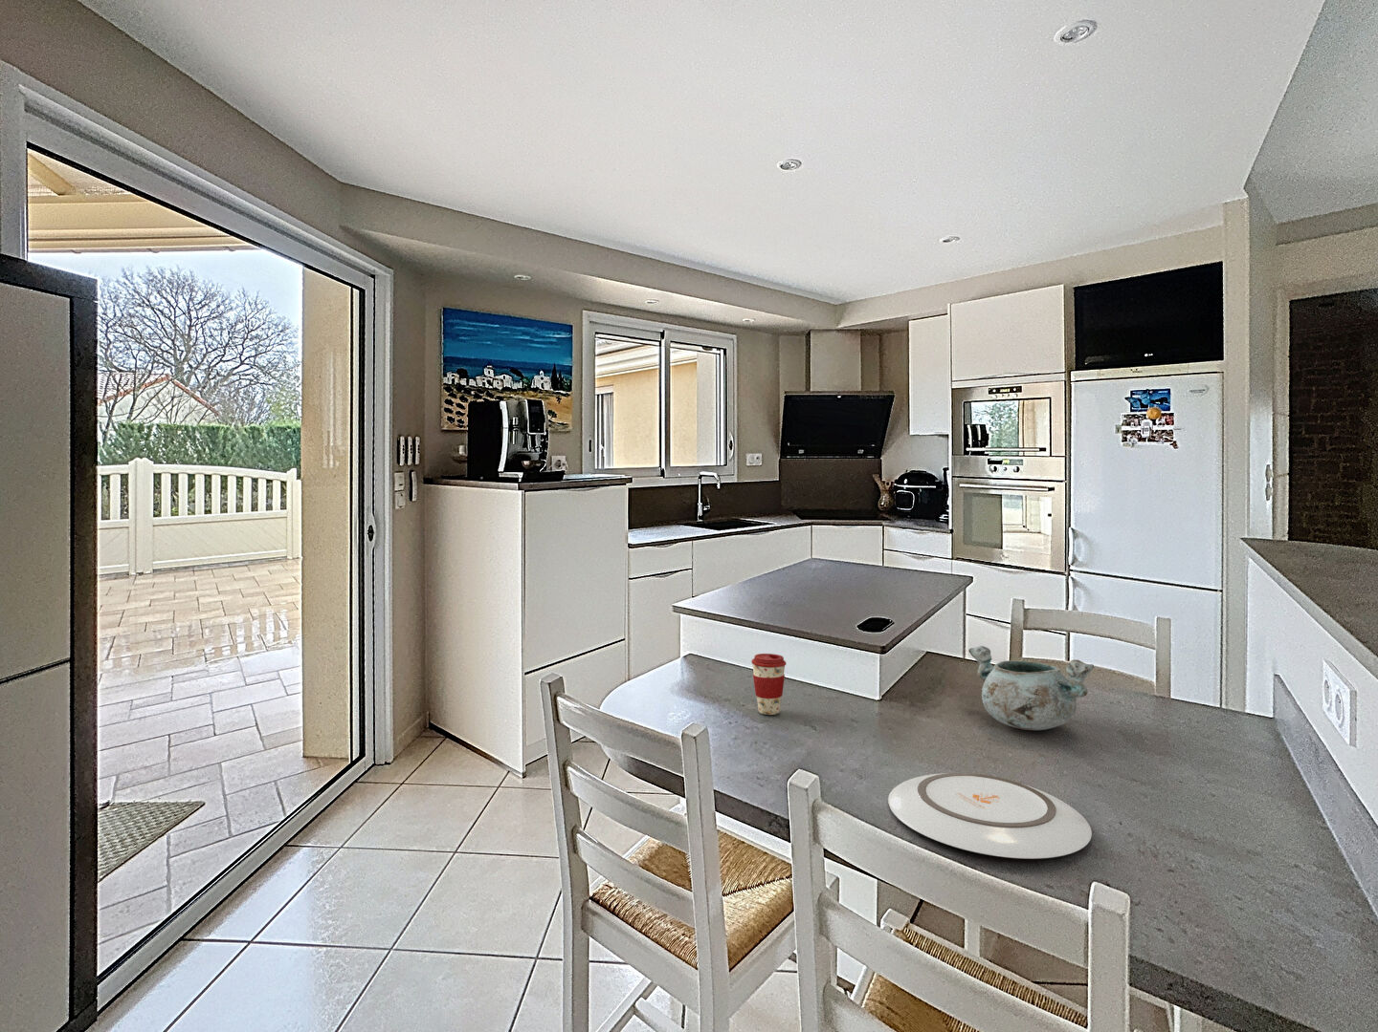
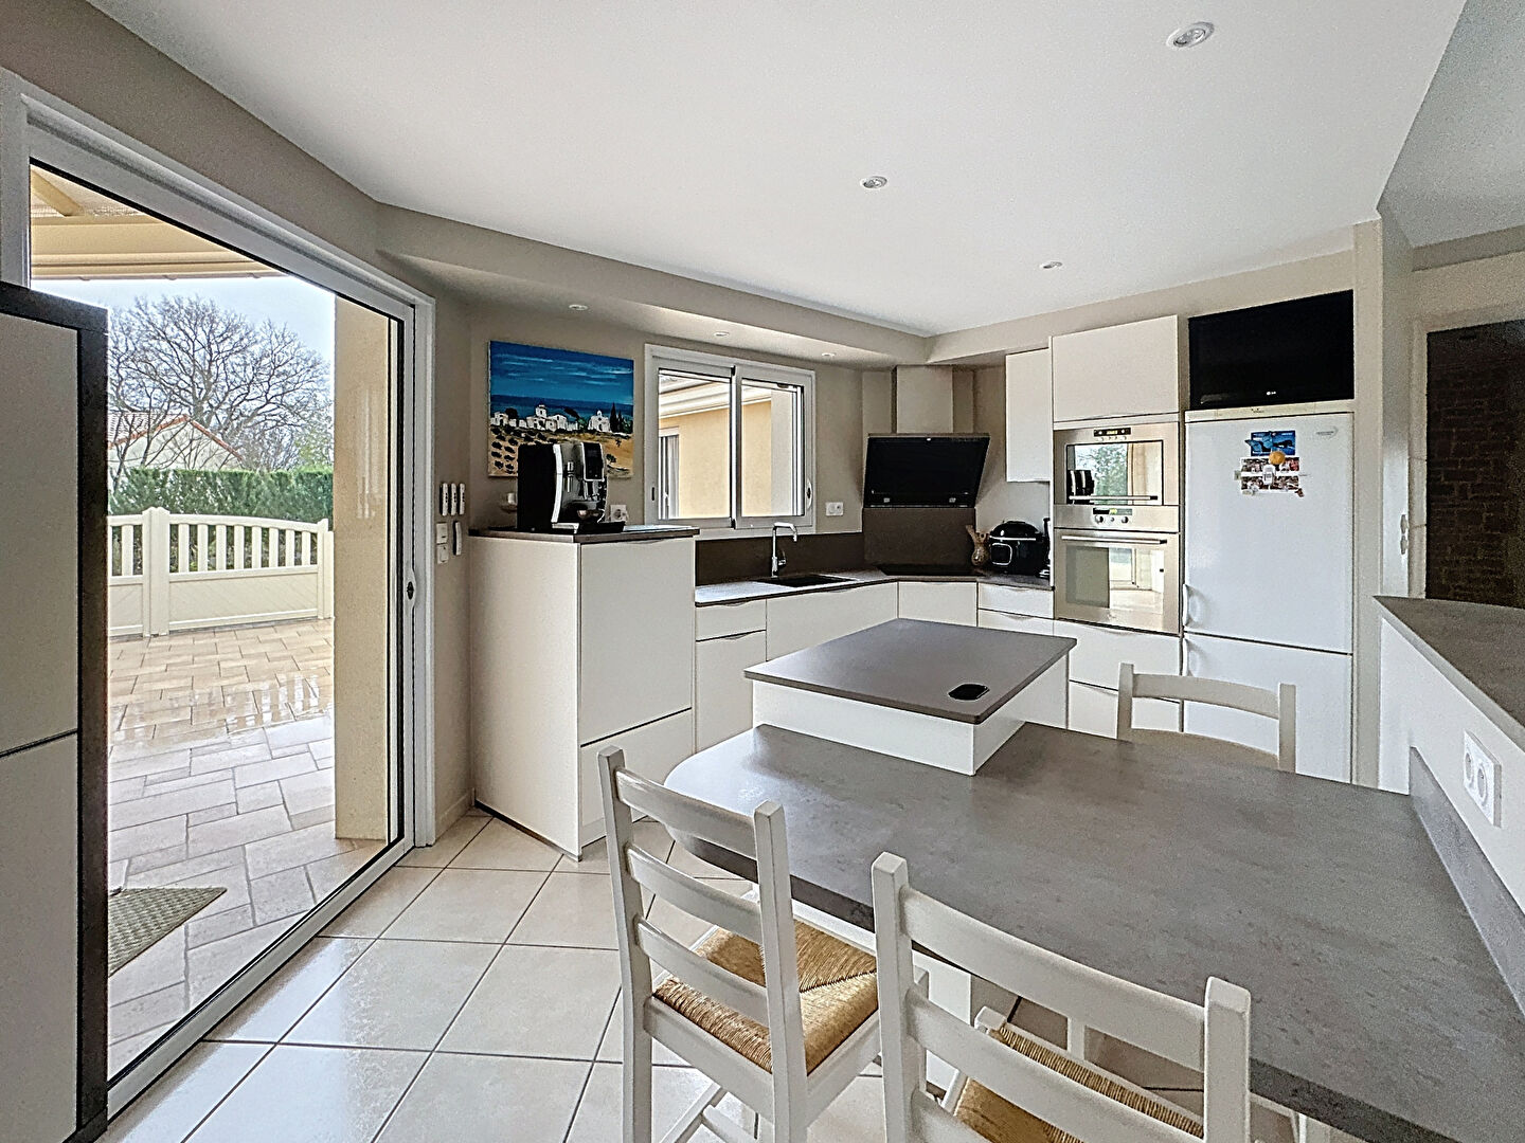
- coffee cup [750,653,788,715]
- plate [888,772,1093,860]
- decorative bowl [968,645,1095,731]
